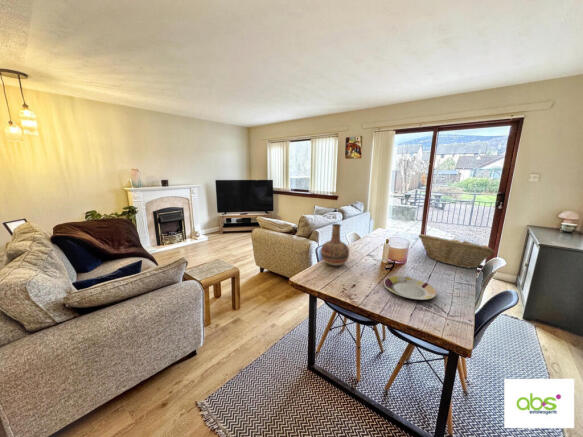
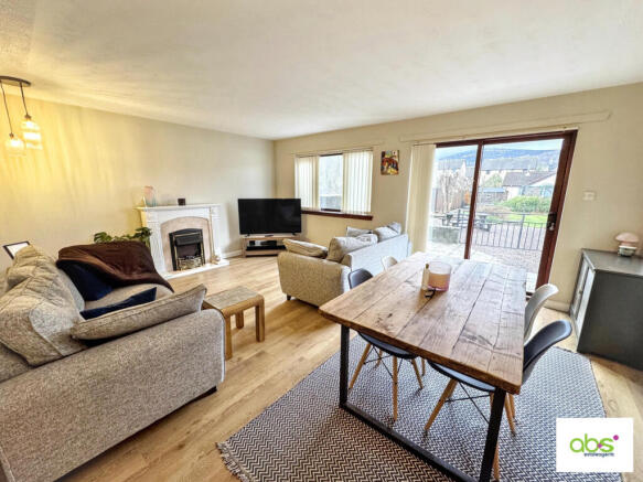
- vase [320,223,350,267]
- plate [383,275,437,300]
- fruit basket [417,233,496,269]
